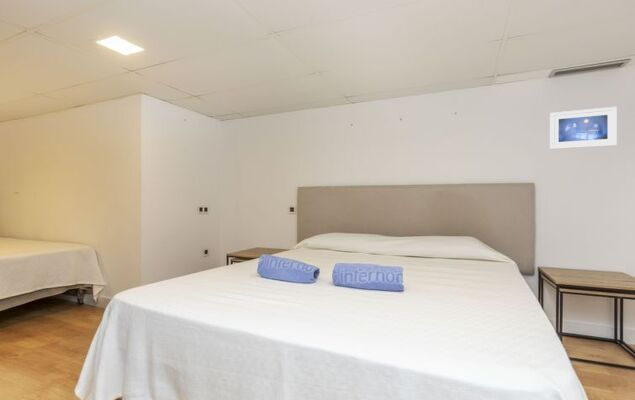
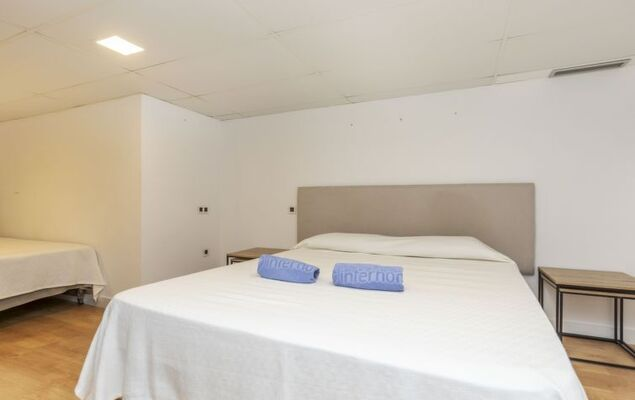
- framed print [549,106,618,150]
